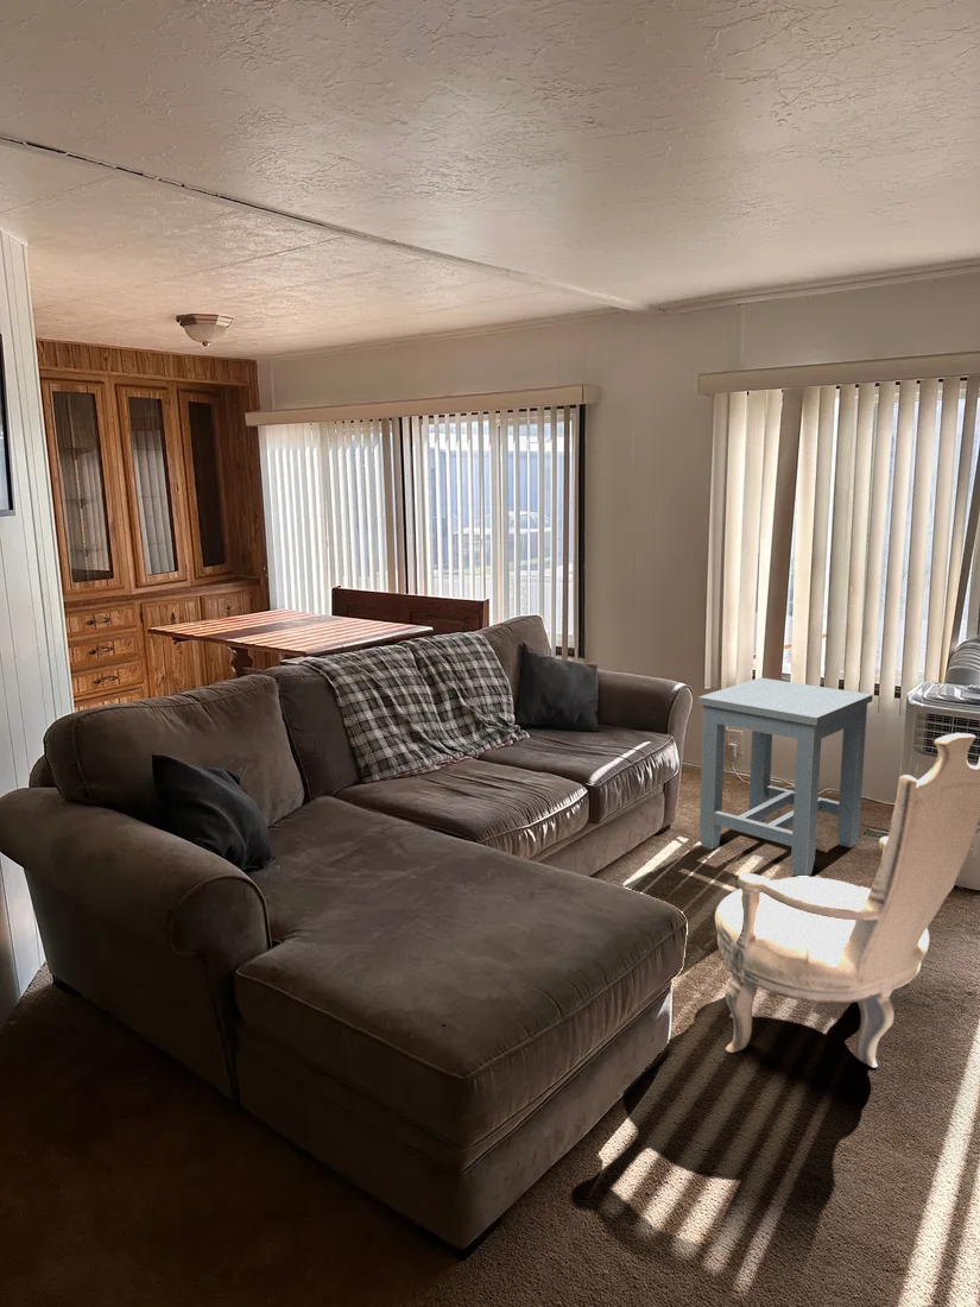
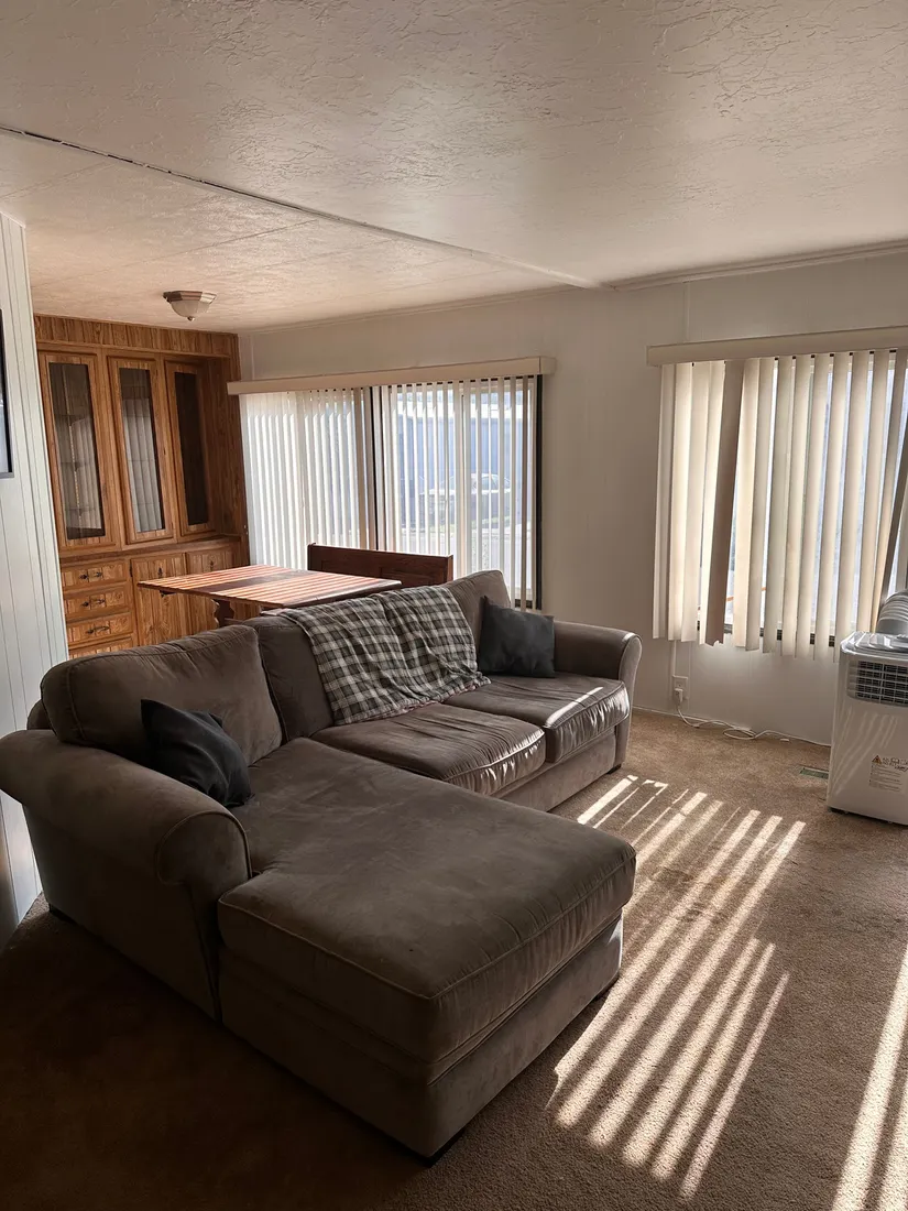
- armchair [714,732,980,1068]
- side table [697,676,874,877]
